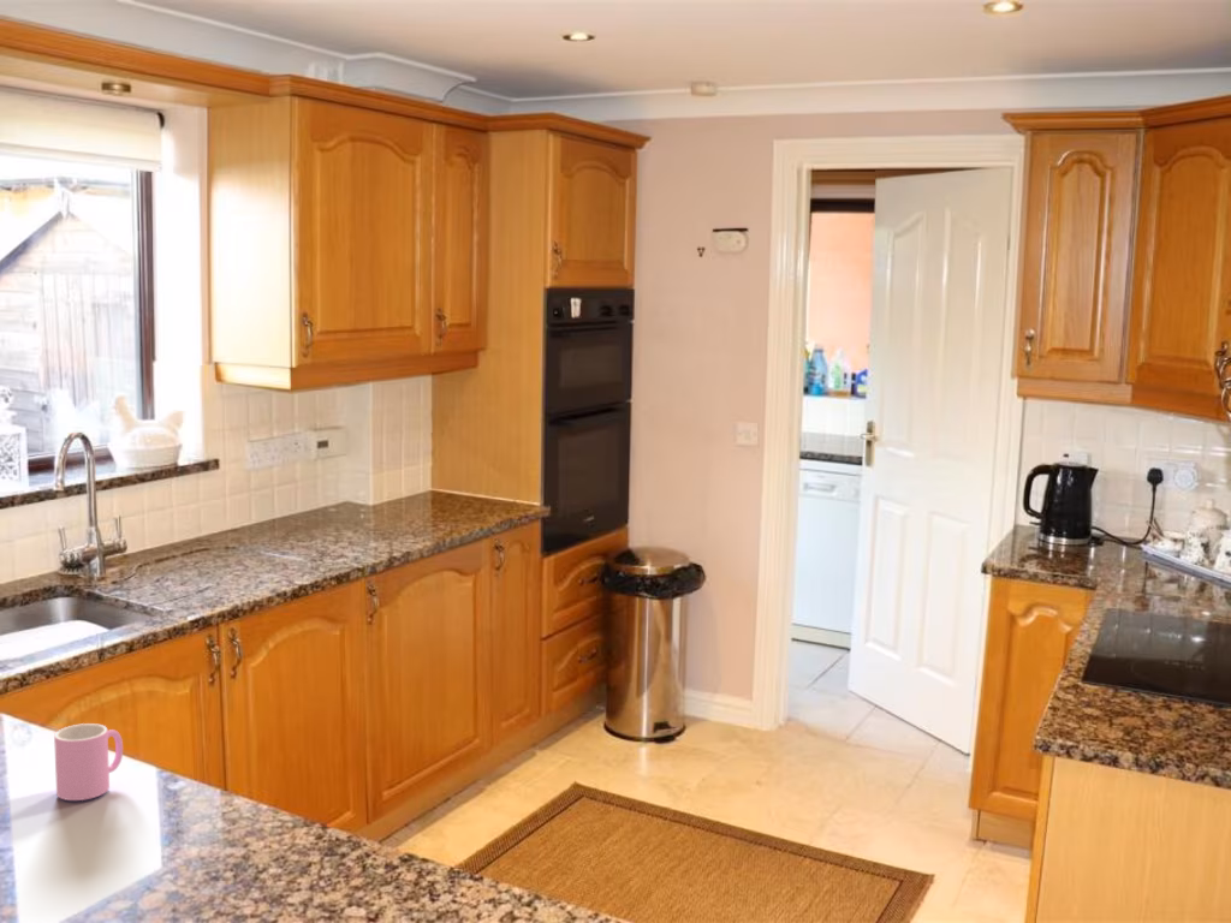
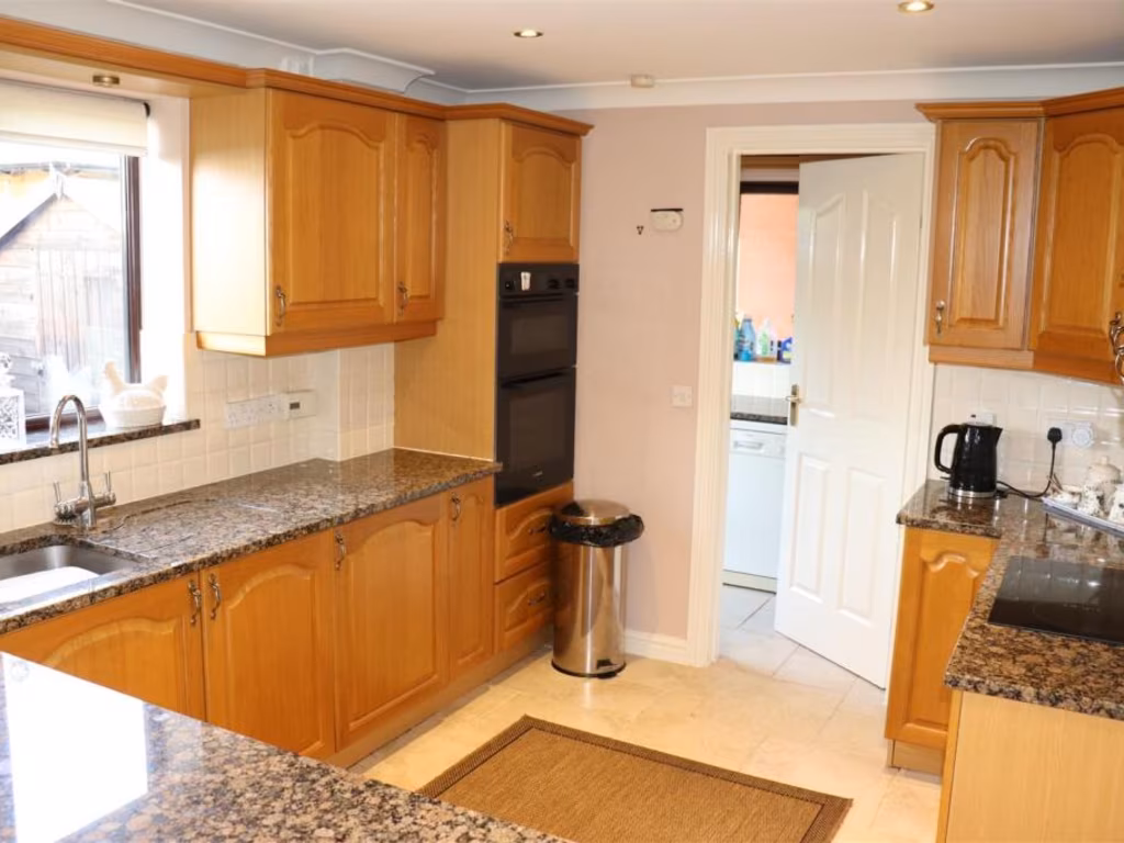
- cup [53,722,124,802]
